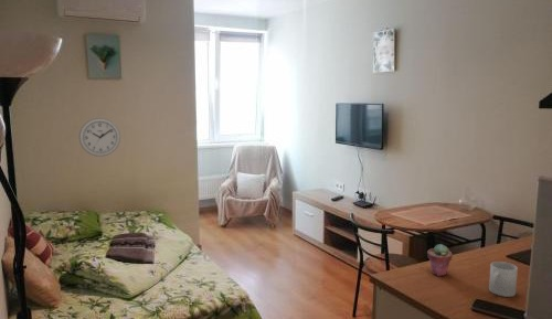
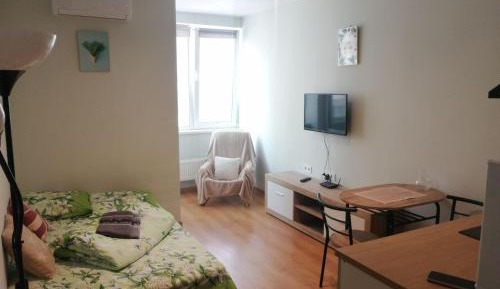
- potted succulent [426,243,453,277]
- wall clock [78,117,121,158]
- mug [488,260,519,298]
